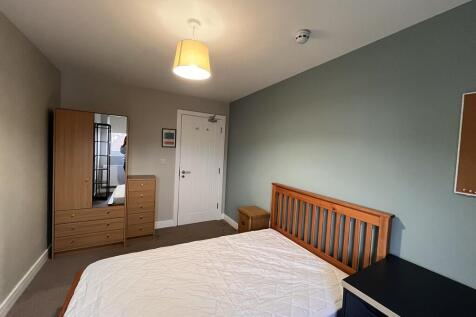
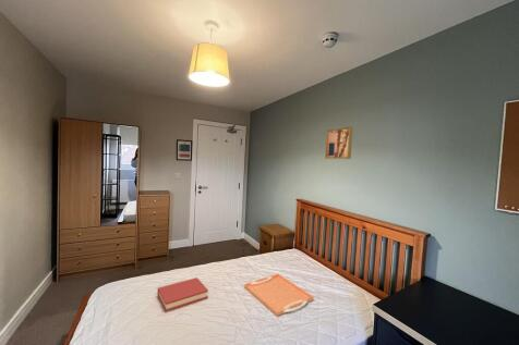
+ wall art [324,126,353,160]
+ hardback book [156,276,209,312]
+ serving tray [243,273,315,317]
